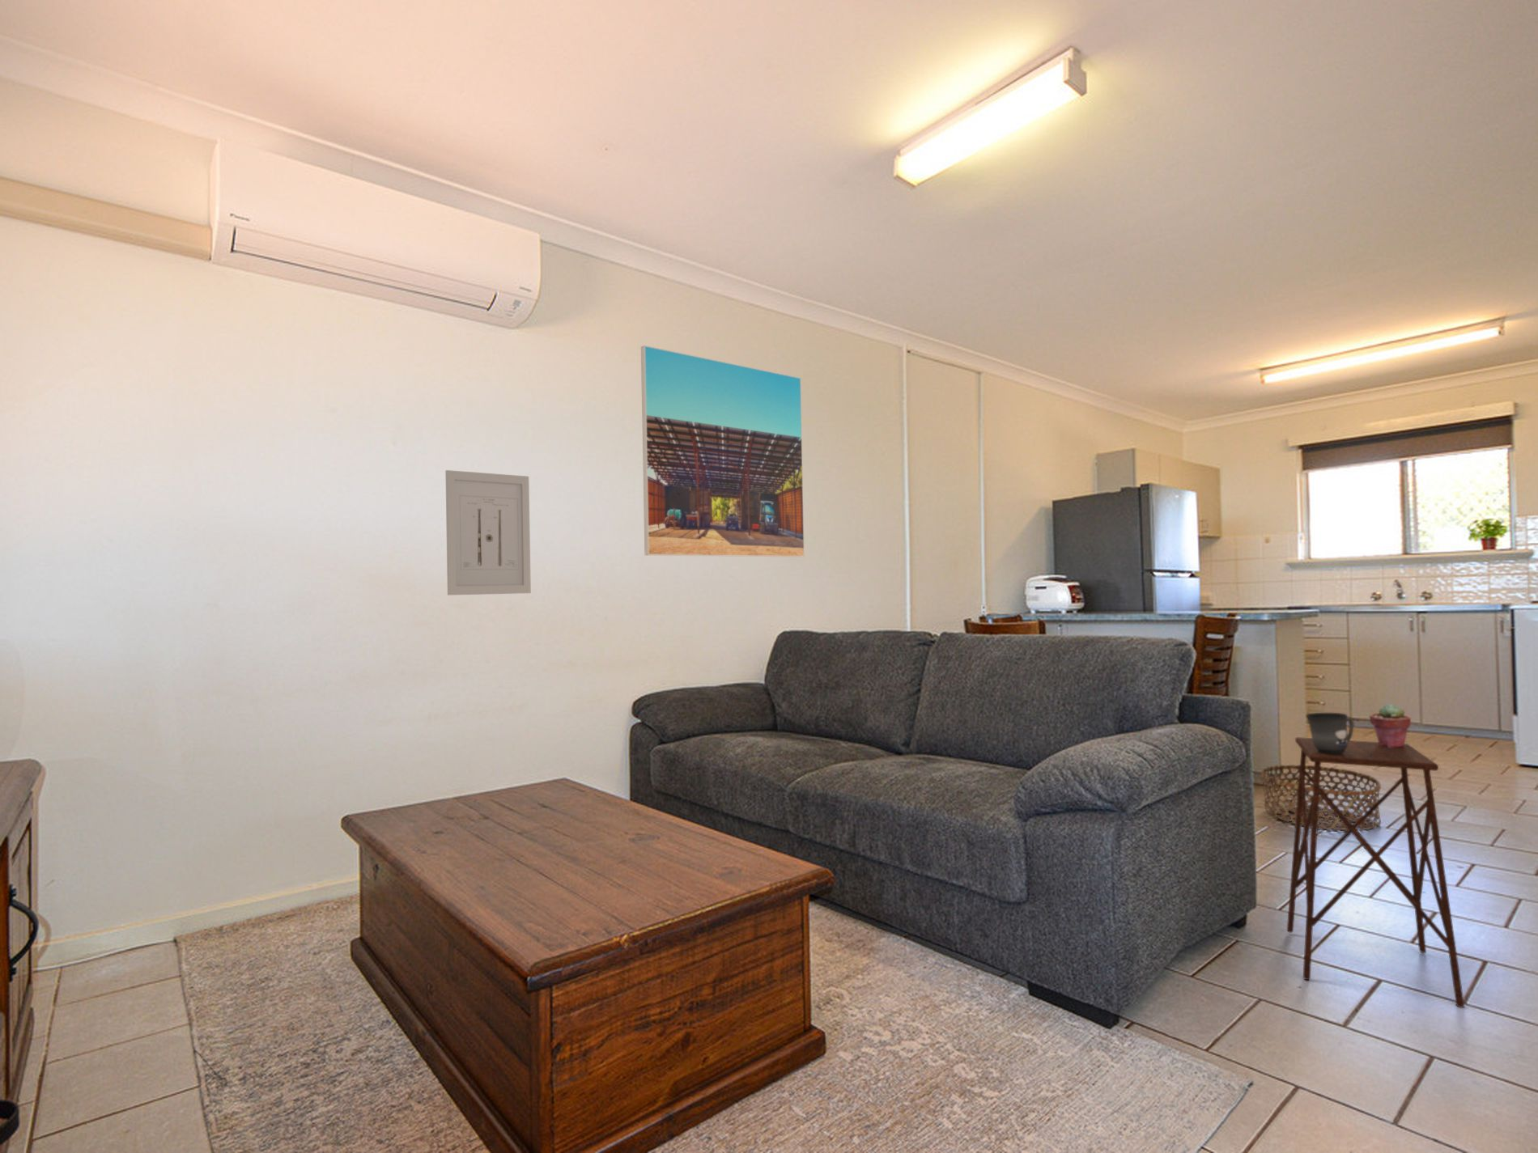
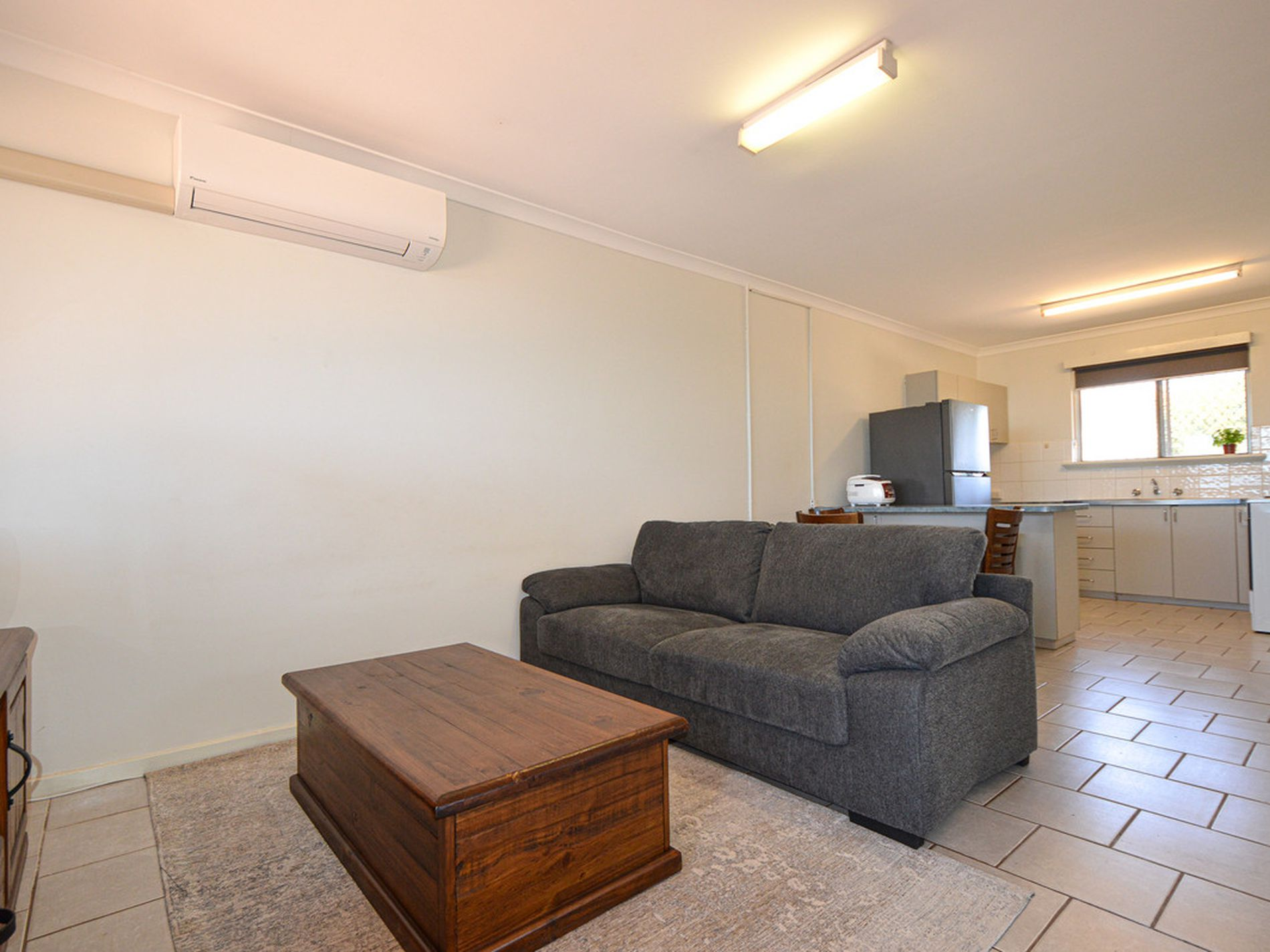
- side table [1286,736,1465,1009]
- mug [1304,712,1354,755]
- basket [1261,764,1382,832]
- potted succulent [1368,704,1412,747]
- wall art [444,469,532,596]
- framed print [641,345,805,557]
